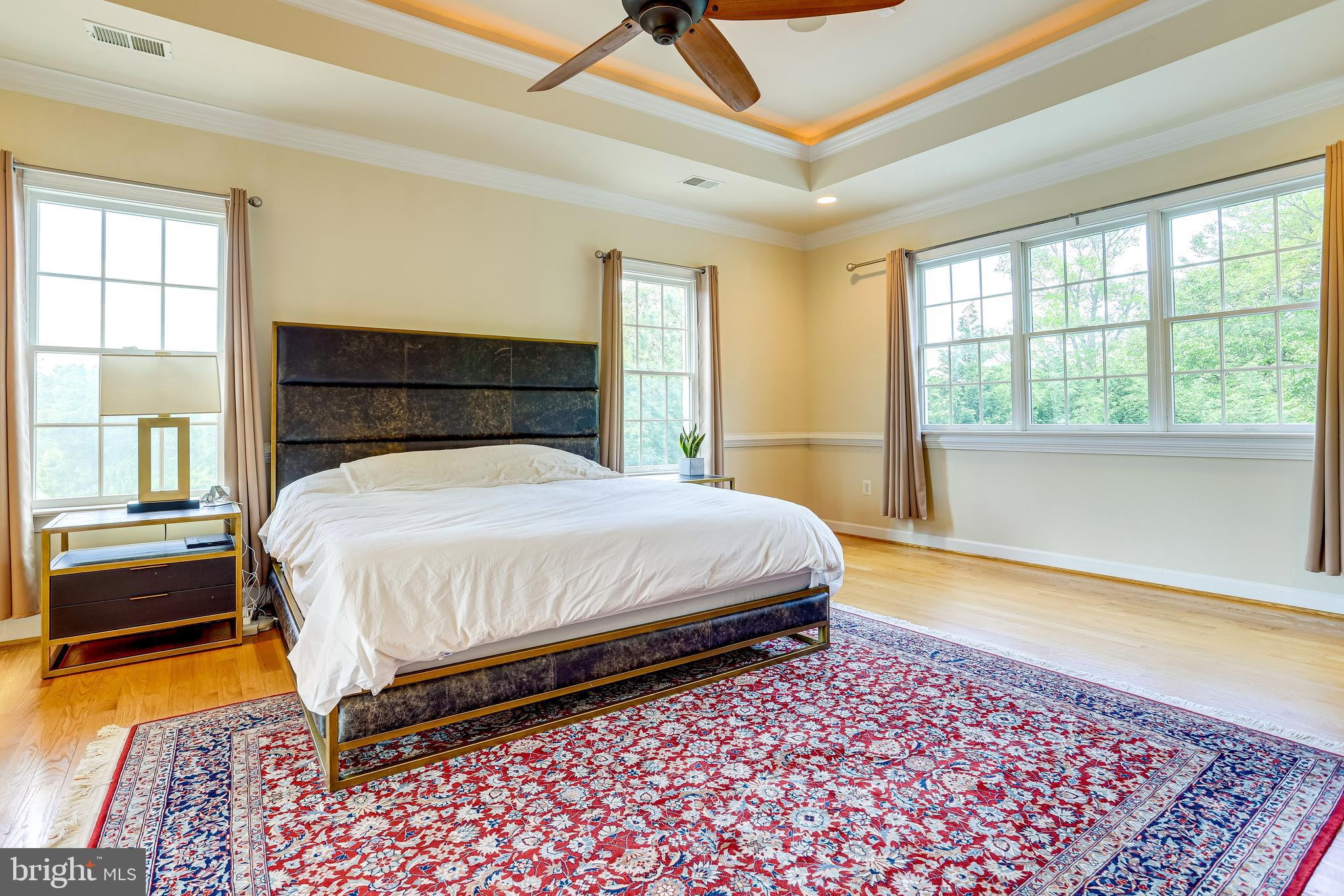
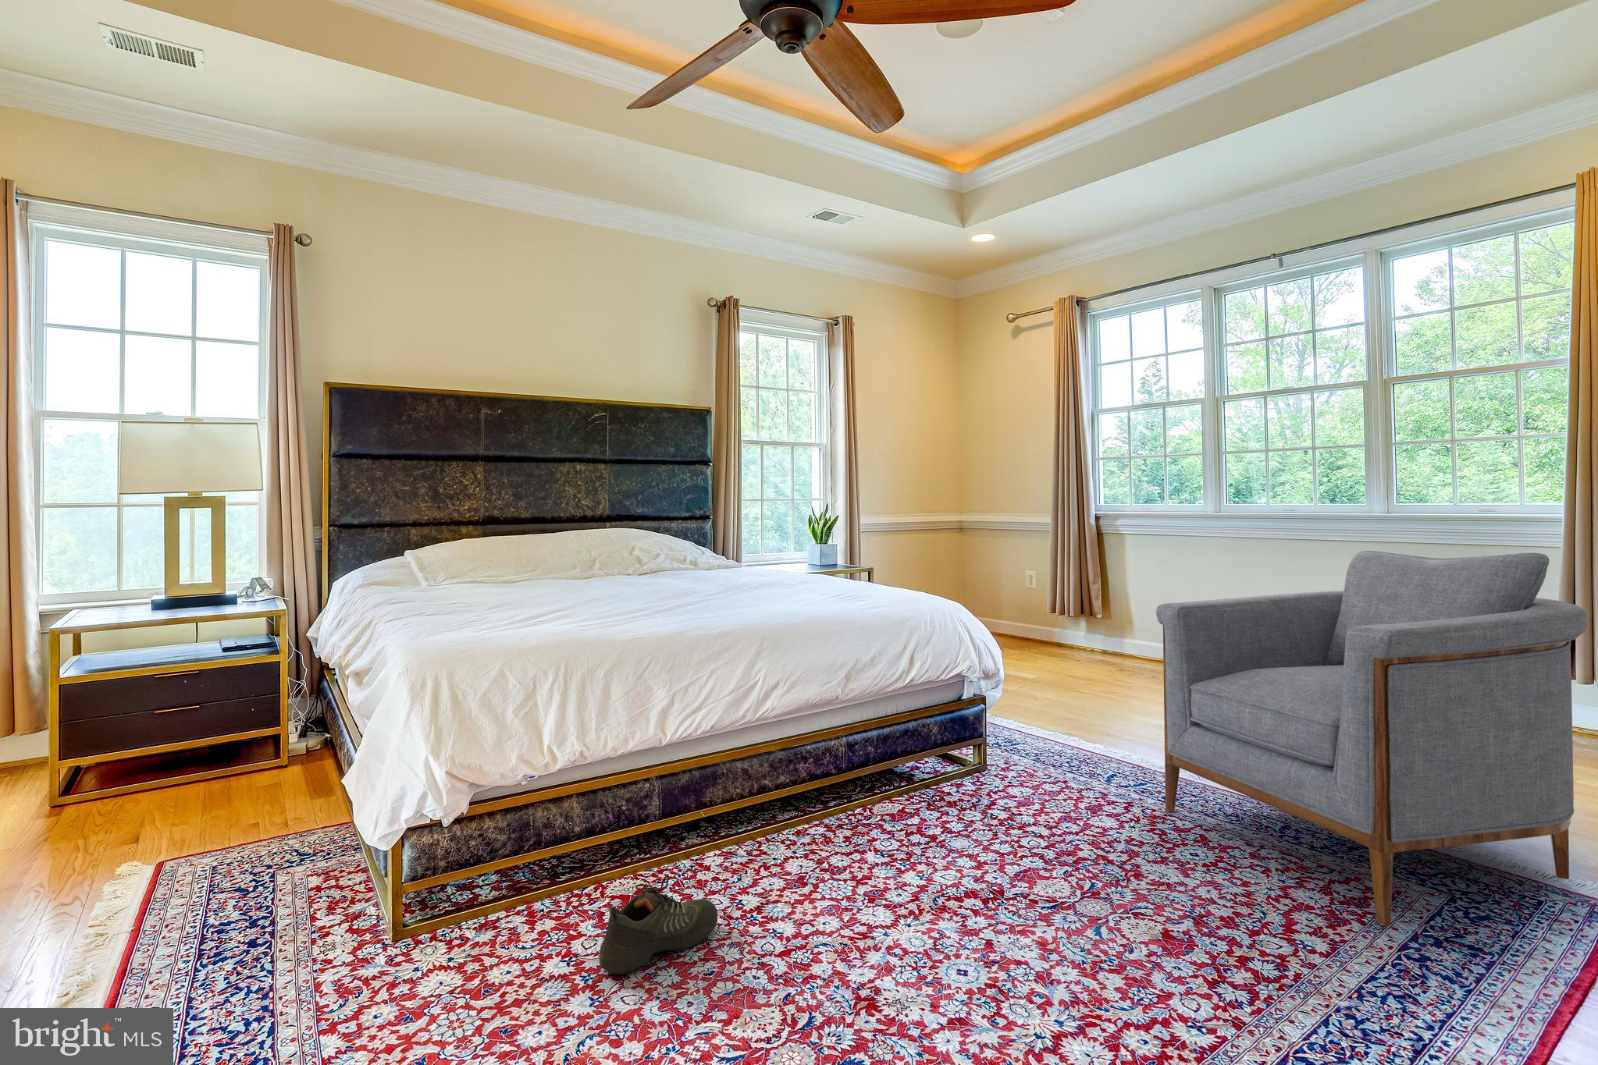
+ armchair [1156,550,1588,927]
+ shoe [599,875,719,975]
